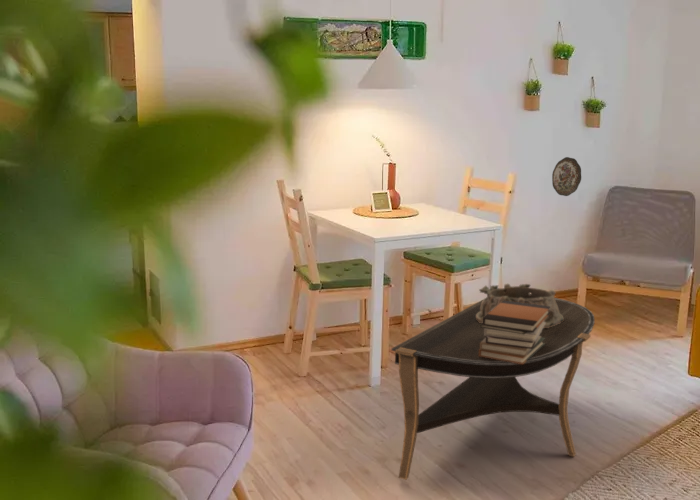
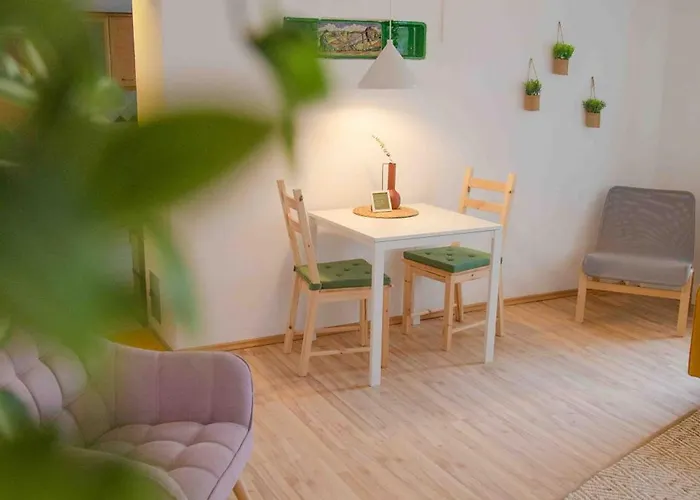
- decorative plate [551,156,582,197]
- coffee table [391,293,596,481]
- book stack [479,300,551,364]
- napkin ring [476,283,564,328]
